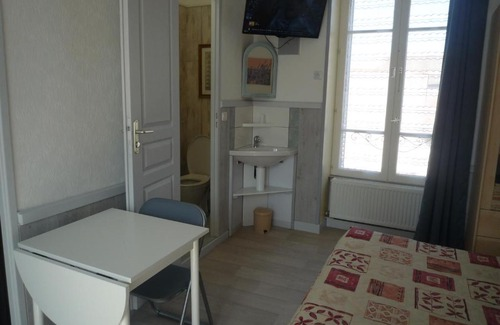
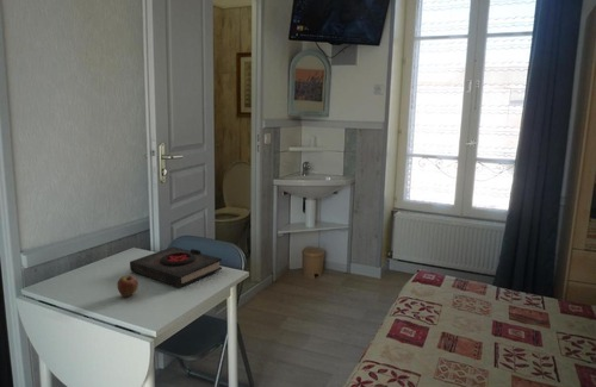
+ fruit [117,274,139,298]
+ book [129,245,223,288]
